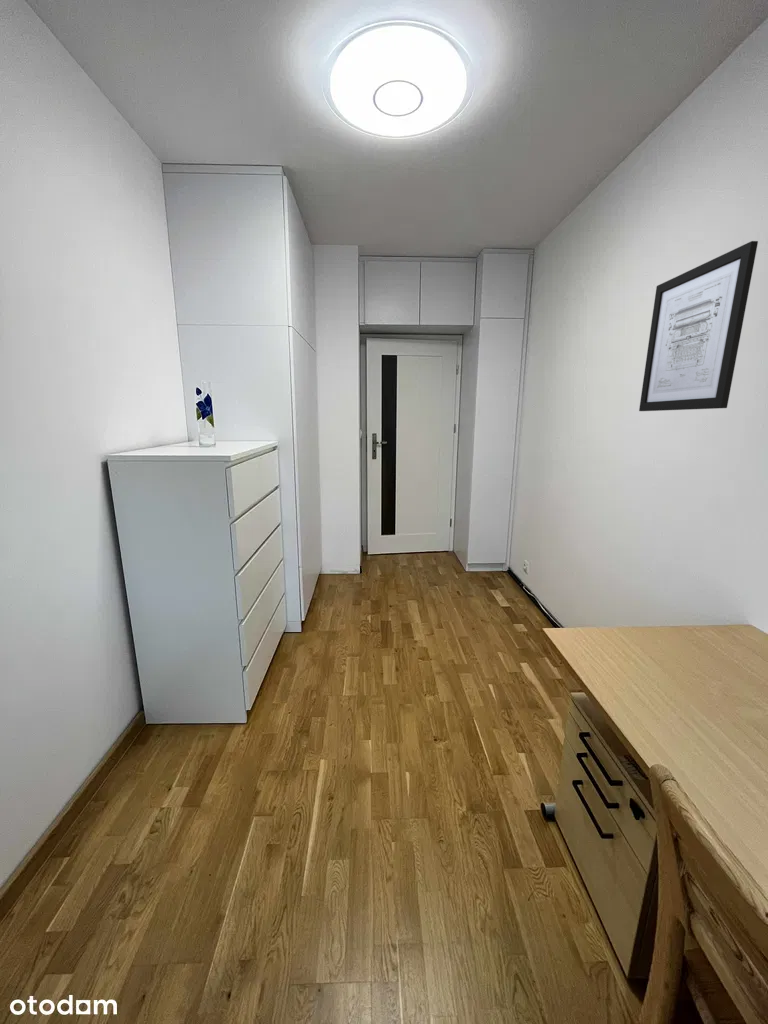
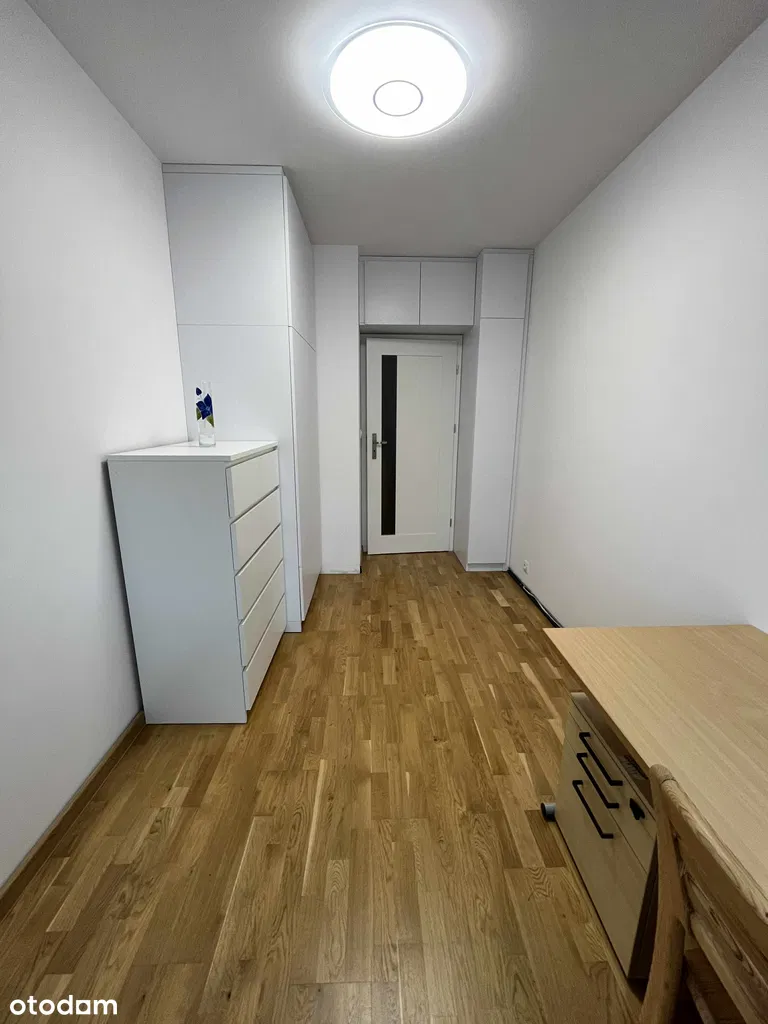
- wall art [638,240,759,412]
